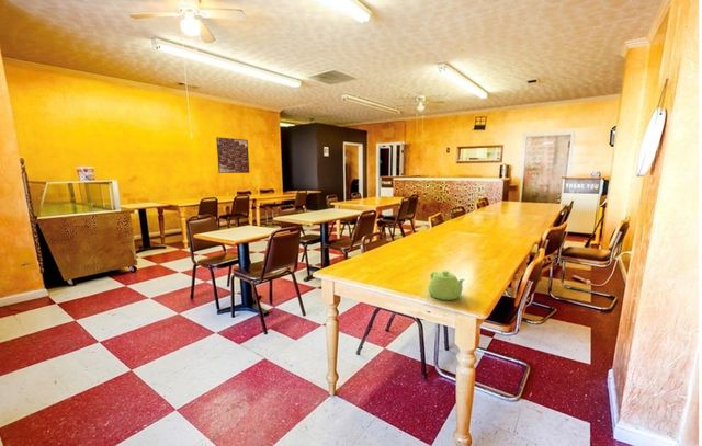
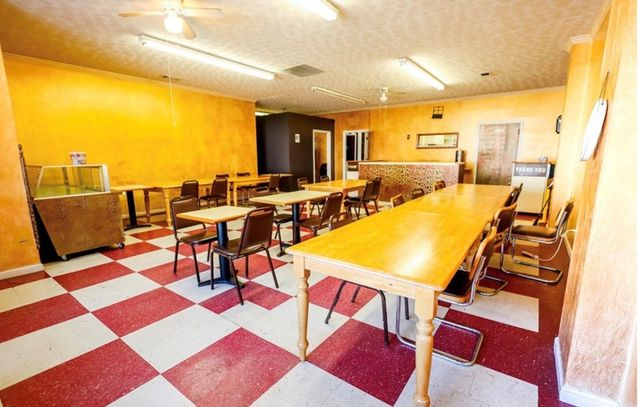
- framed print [215,136,250,174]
- teapot [427,270,465,301]
